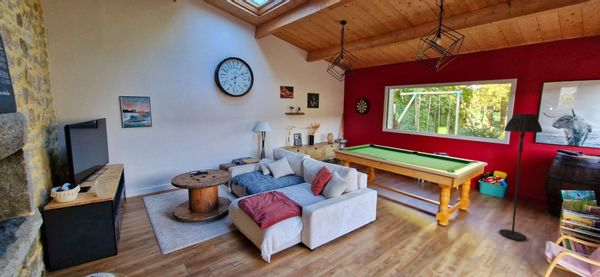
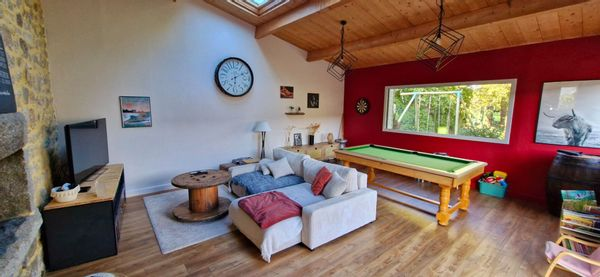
- floor lamp [498,113,543,242]
